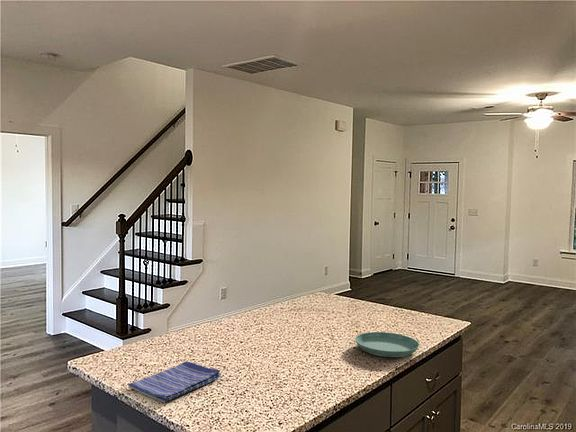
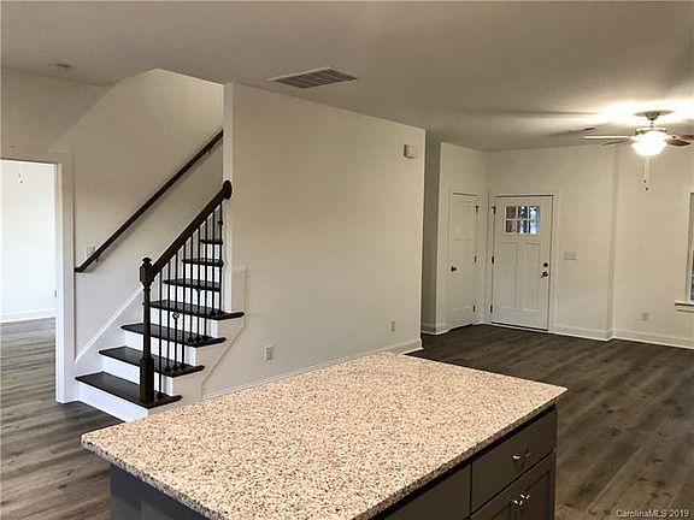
- dish towel [127,360,221,403]
- saucer [354,331,420,358]
